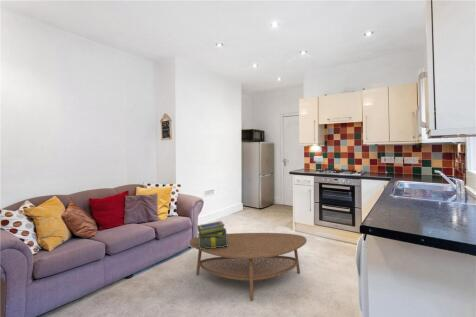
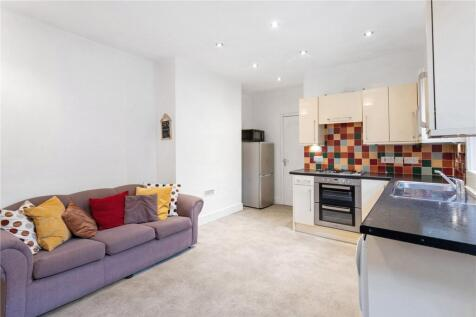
- coffee table [189,232,308,301]
- stack of books [196,220,228,249]
